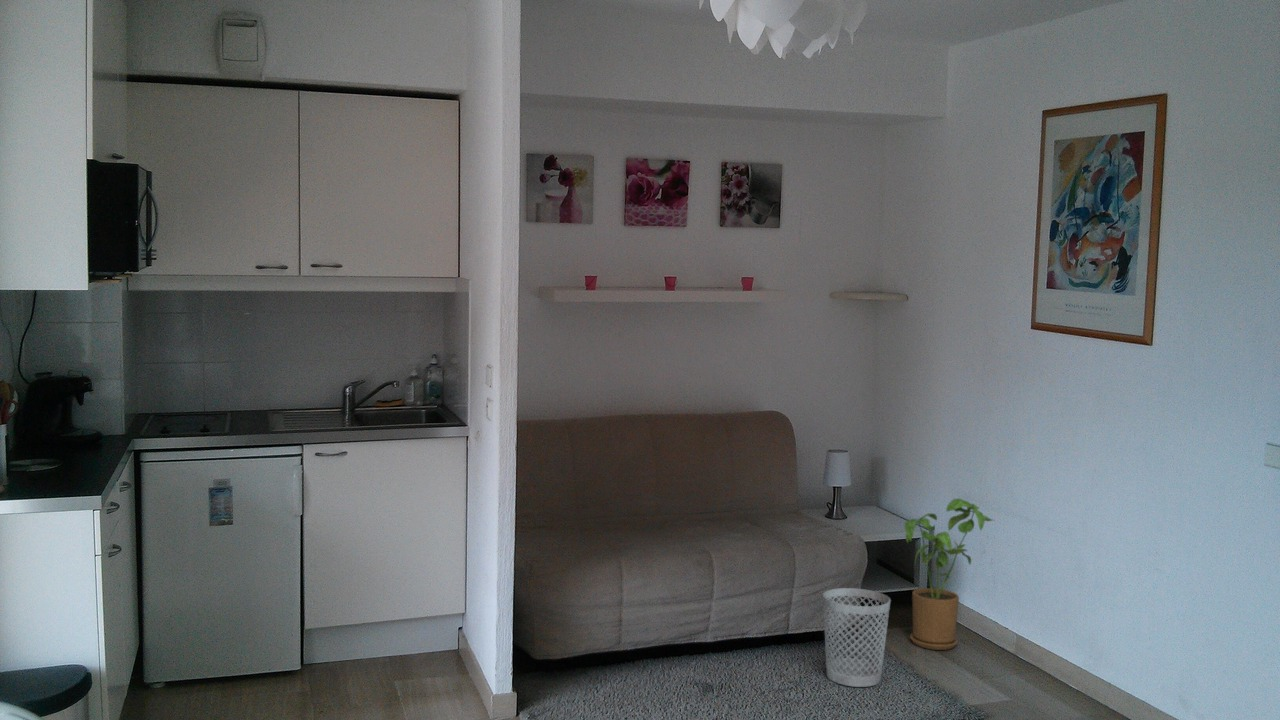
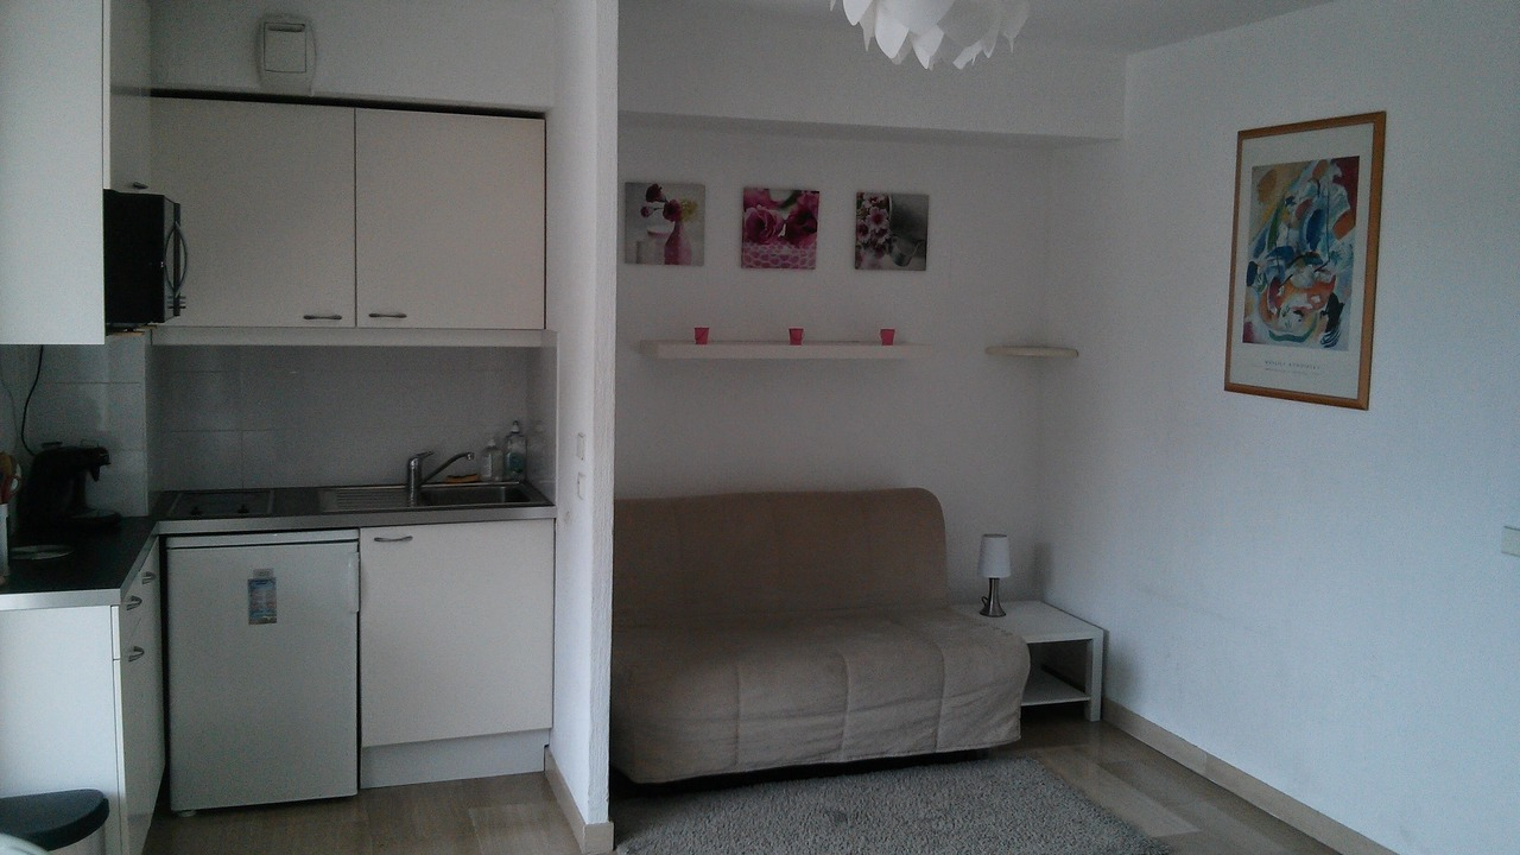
- wastebasket [822,587,892,688]
- house plant [903,497,994,651]
